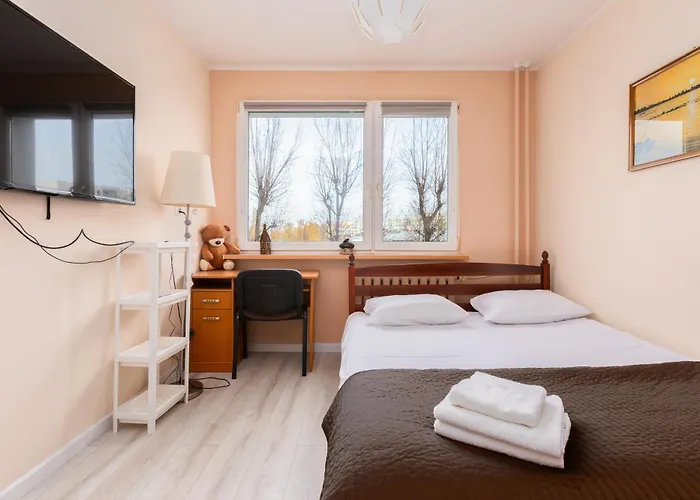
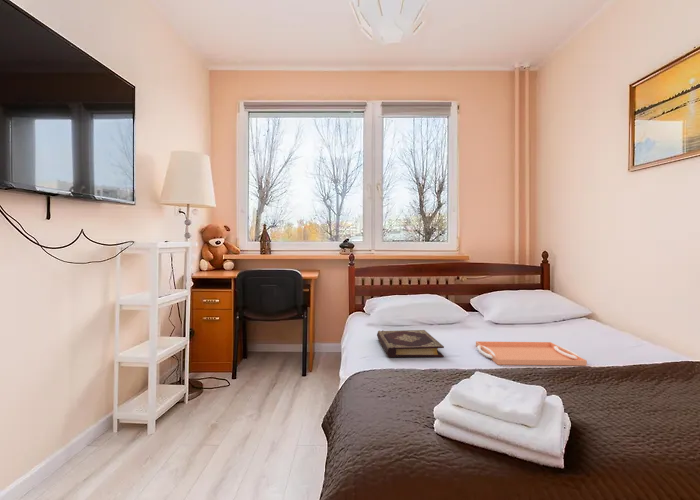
+ book [376,329,445,359]
+ serving tray [475,340,588,367]
